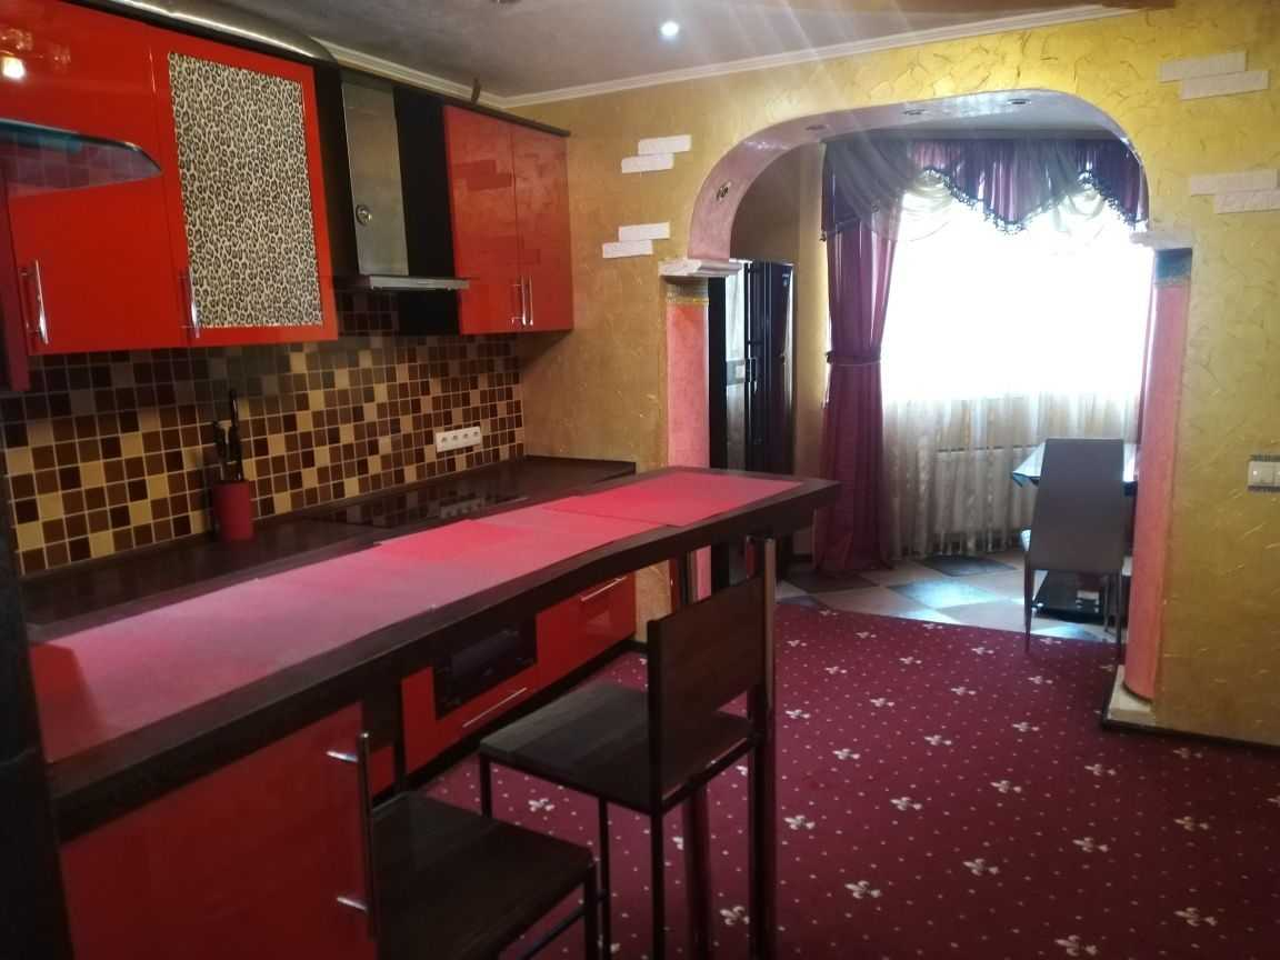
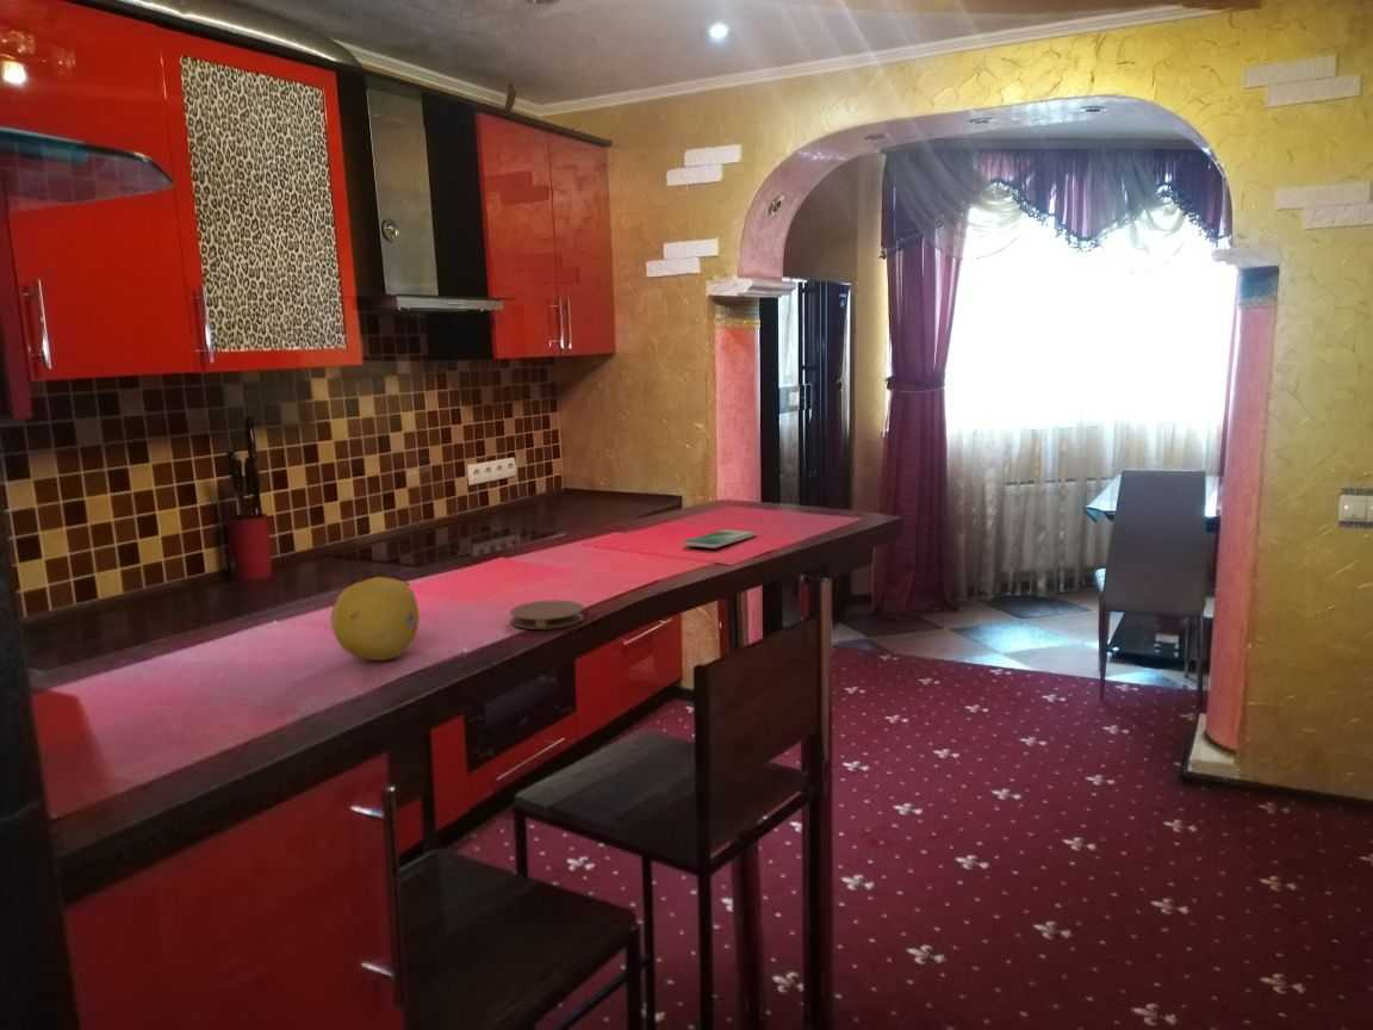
+ fruit [329,576,421,662]
+ smartphone [682,528,758,550]
+ coaster [509,598,585,631]
